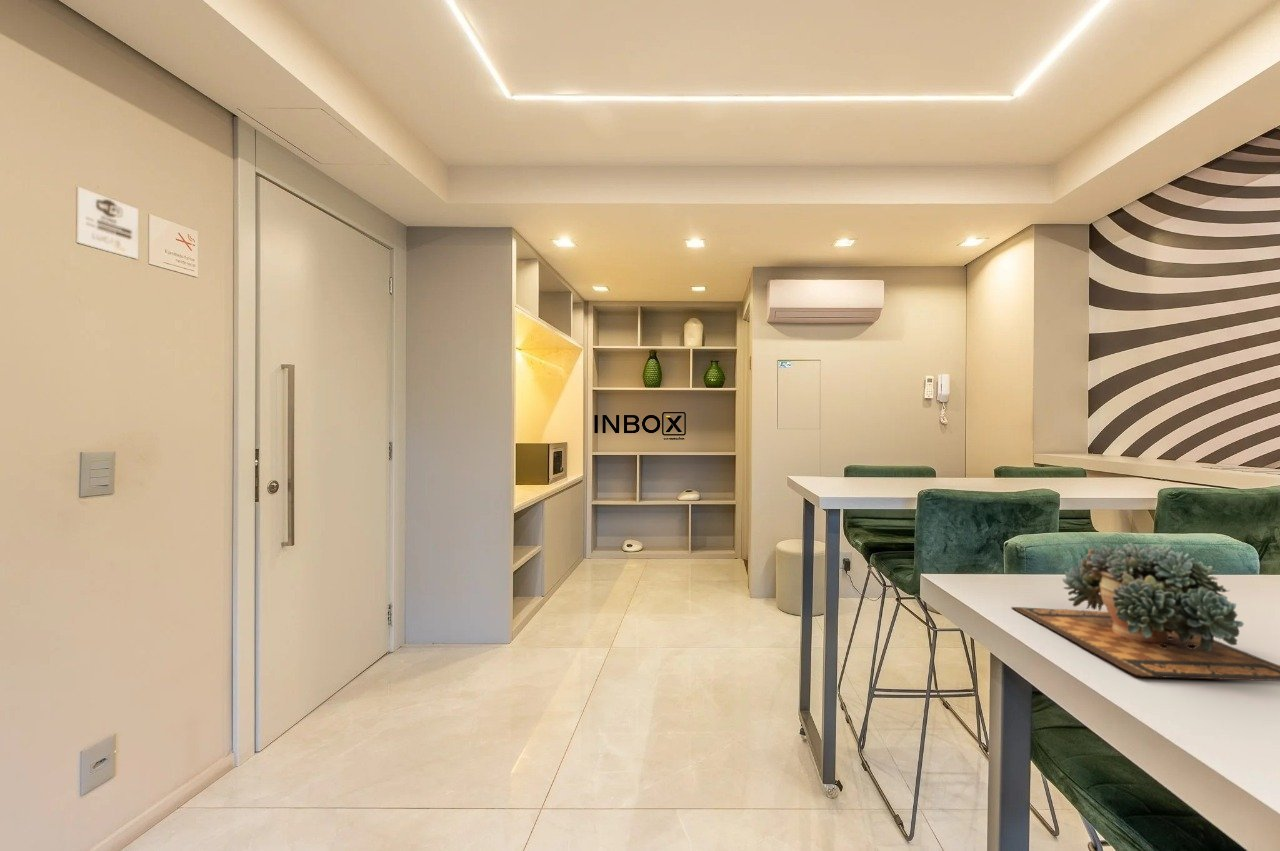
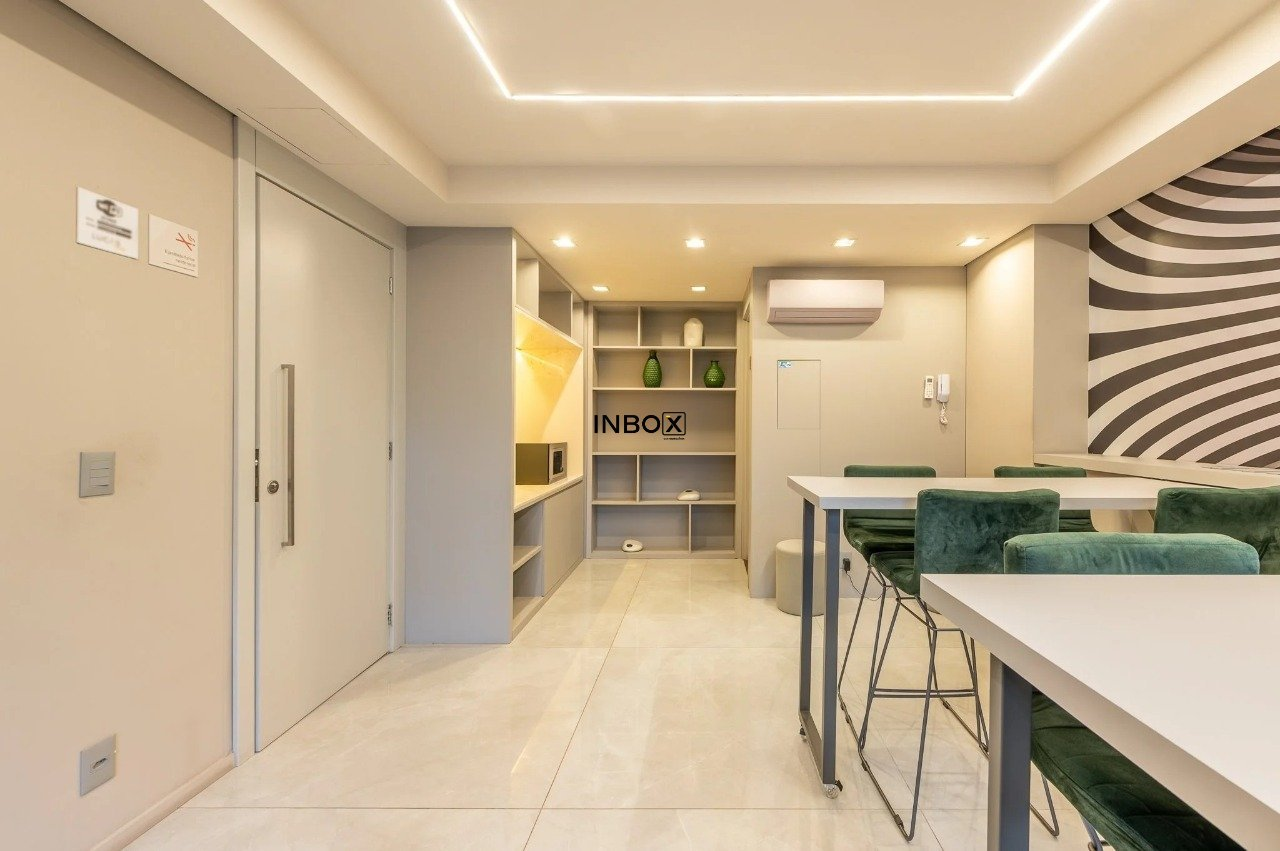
- succulent plant [1010,541,1280,682]
